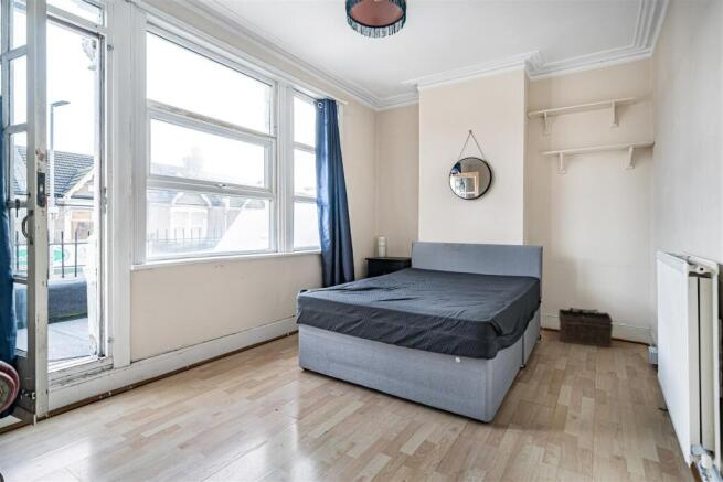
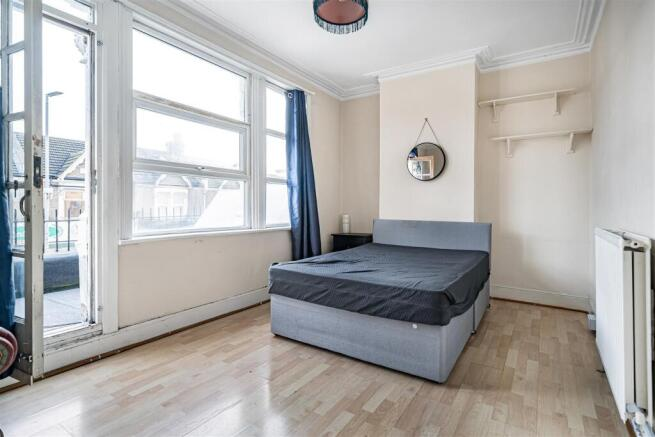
- basket [557,307,614,347]
